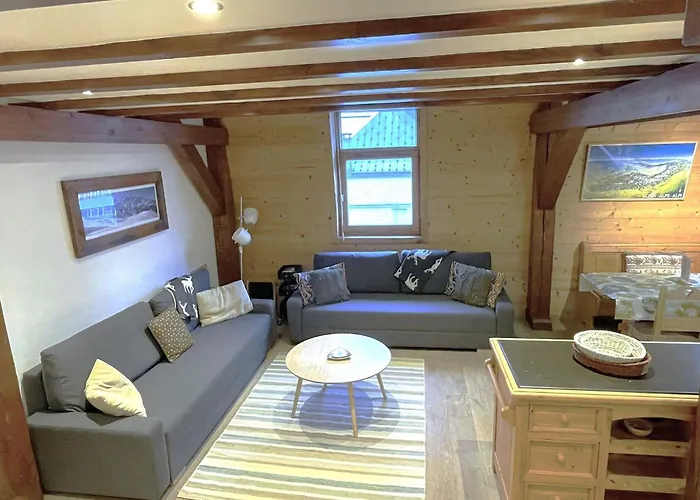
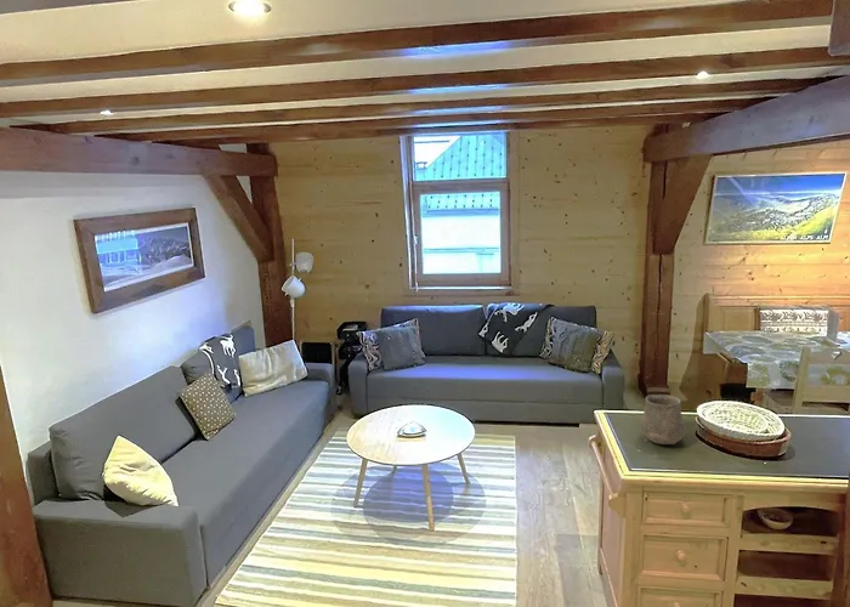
+ ceramic cup [640,393,686,446]
